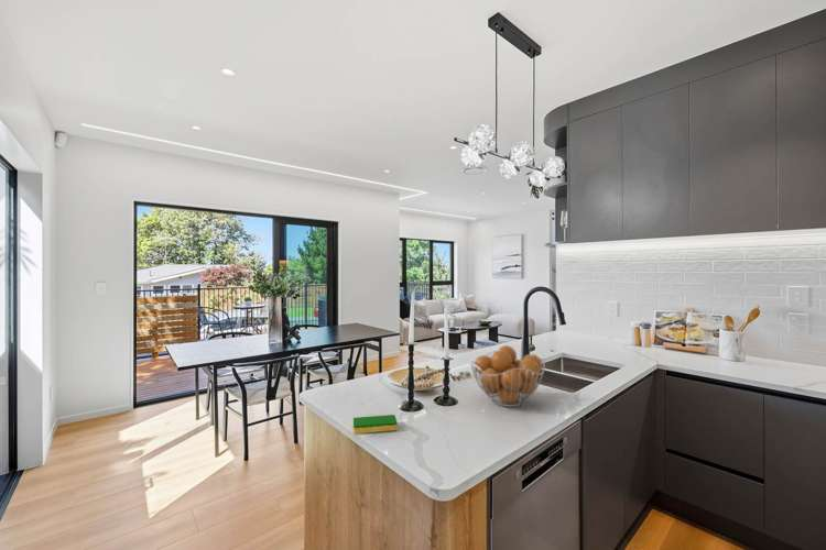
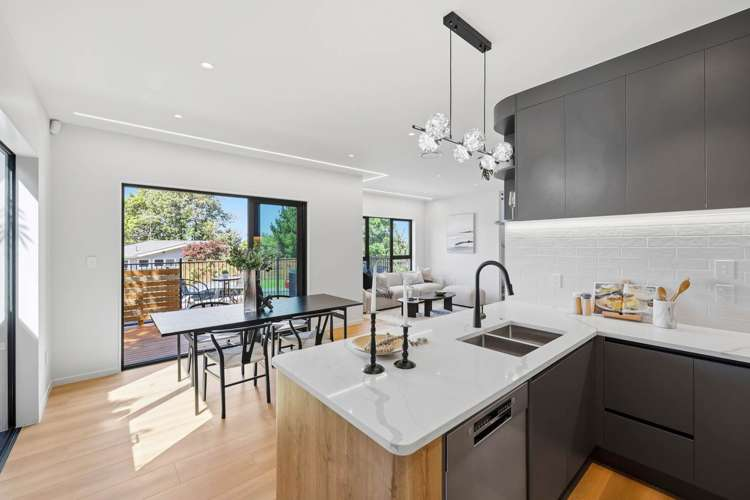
- fruit basket [469,344,546,408]
- dish sponge [352,414,399,435]
